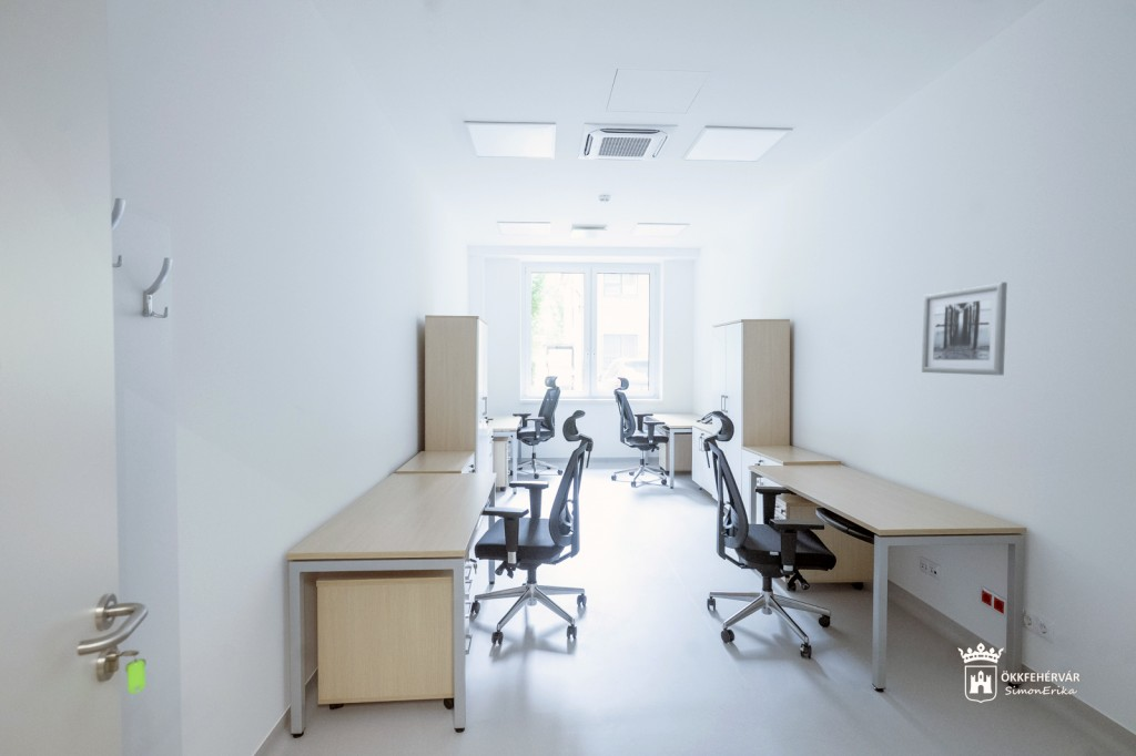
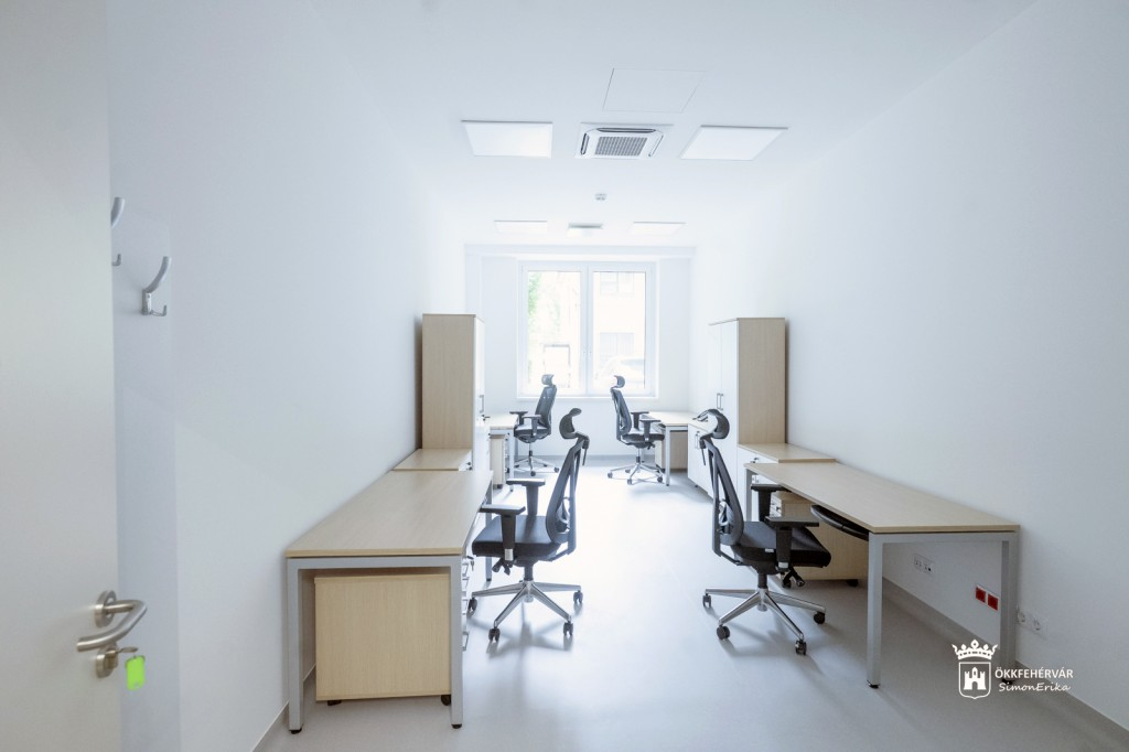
- wall art [921,282,1008,376]
